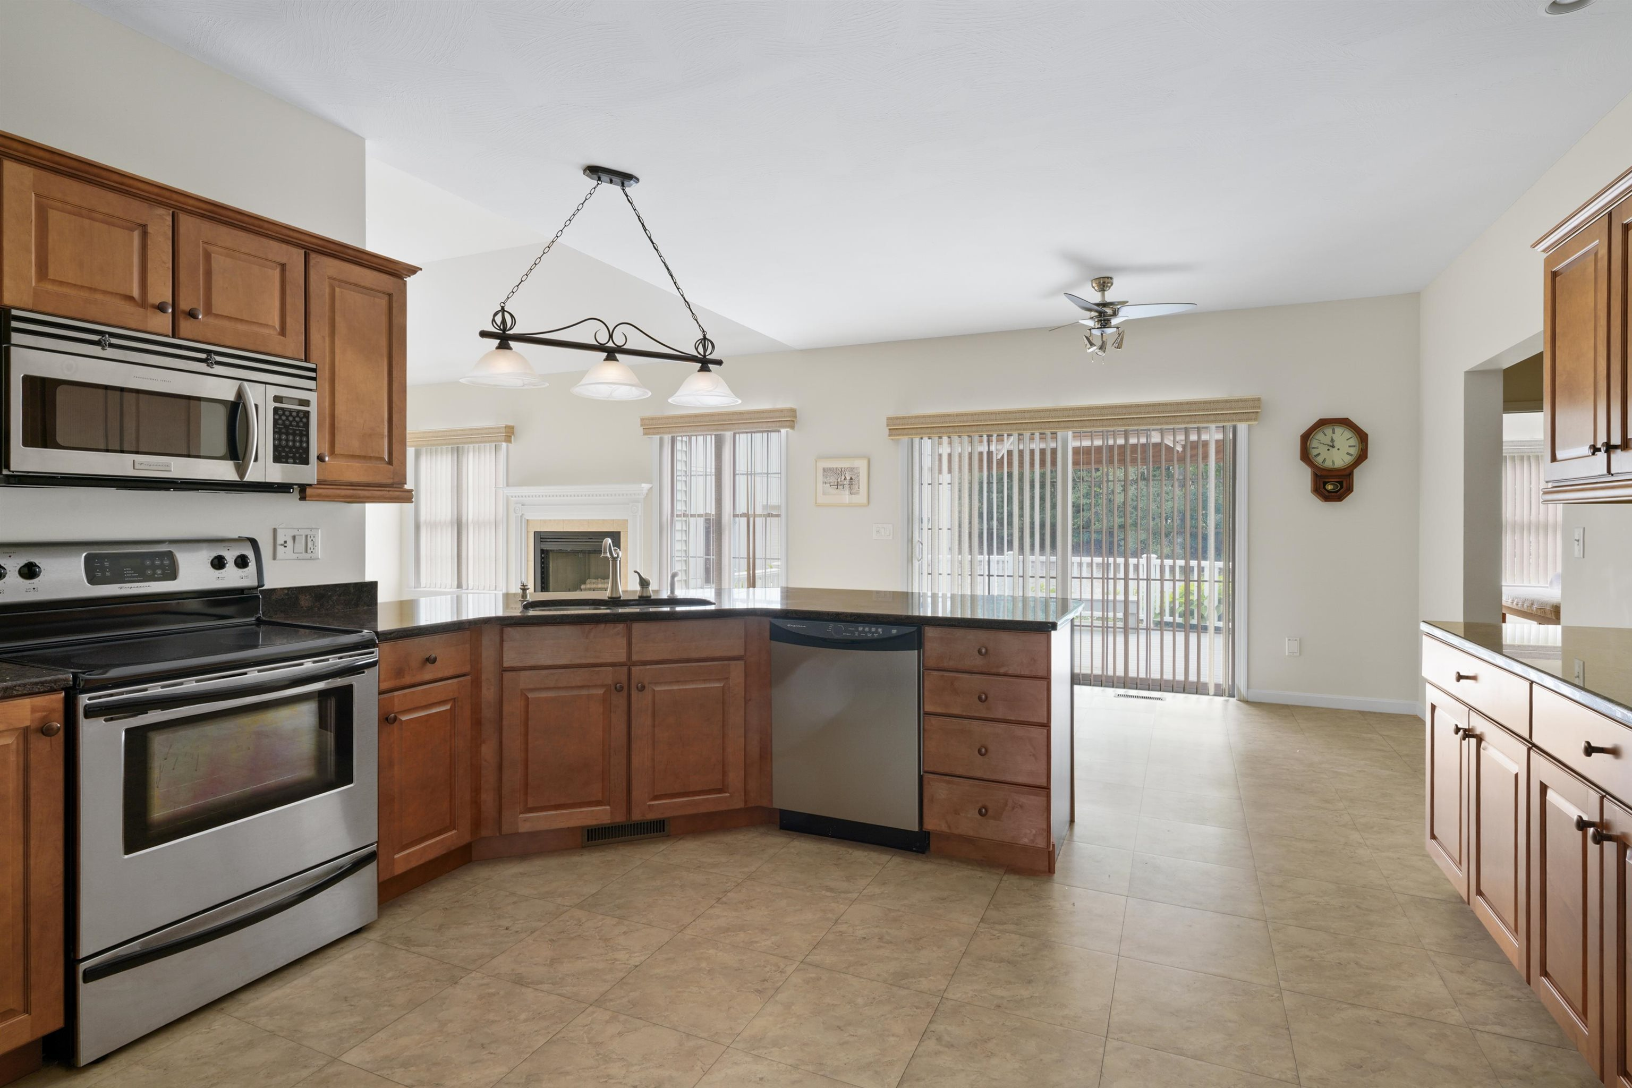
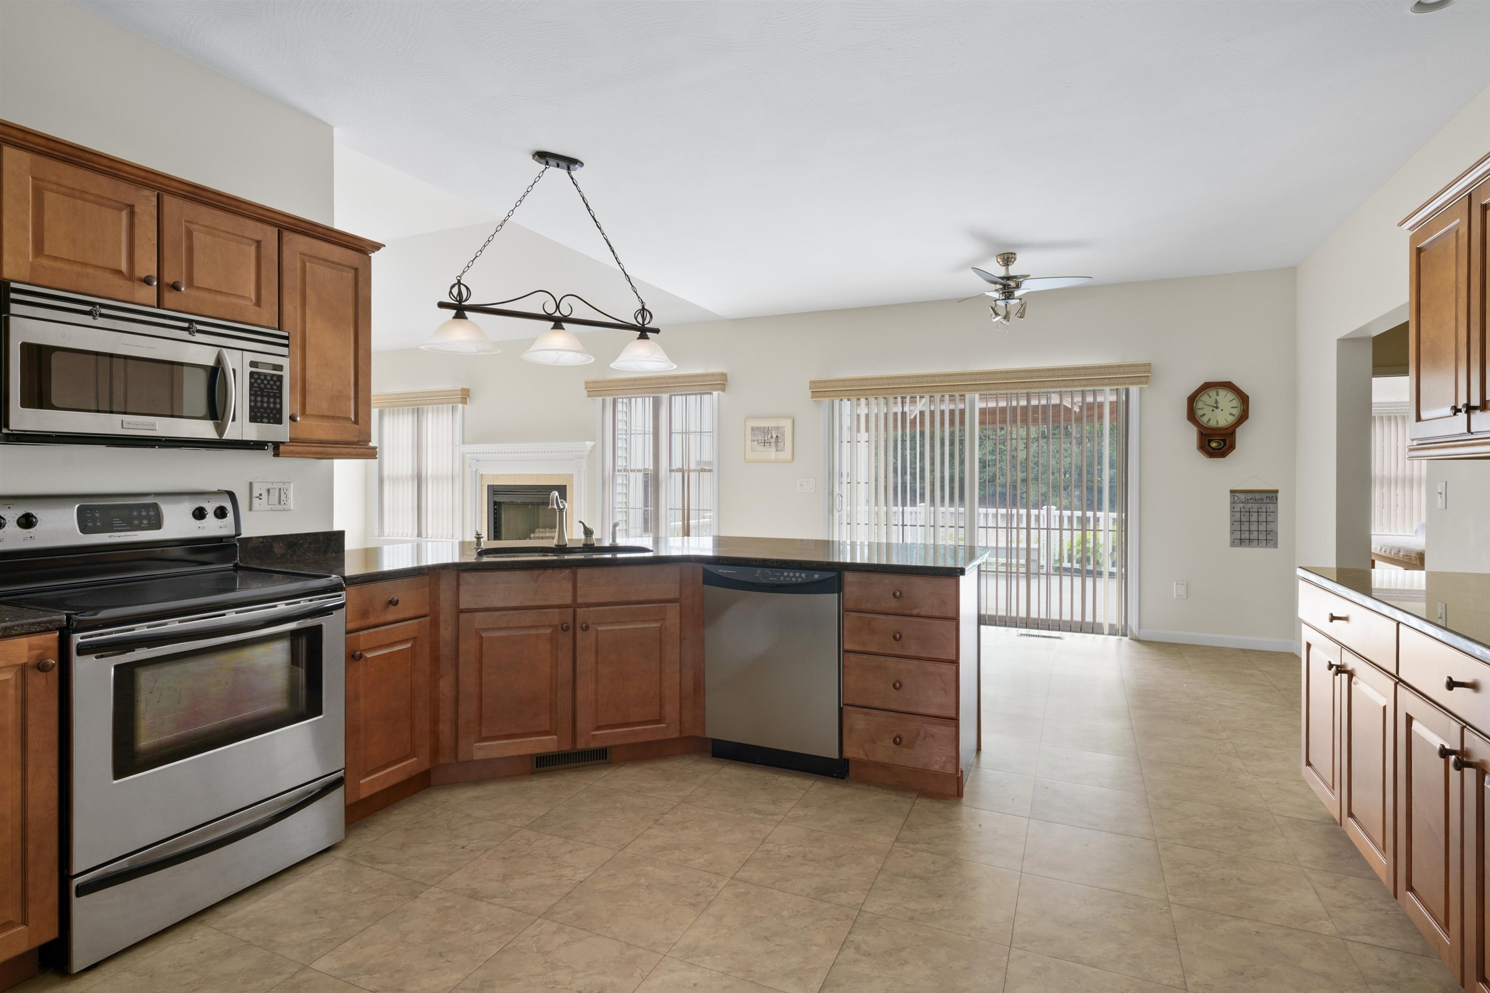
+ calendar [1229,475,1279,549]
